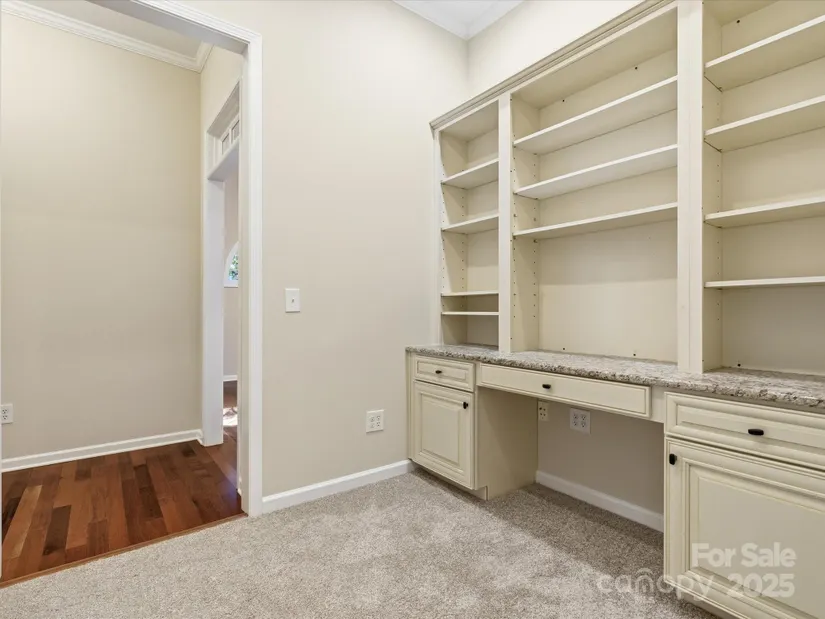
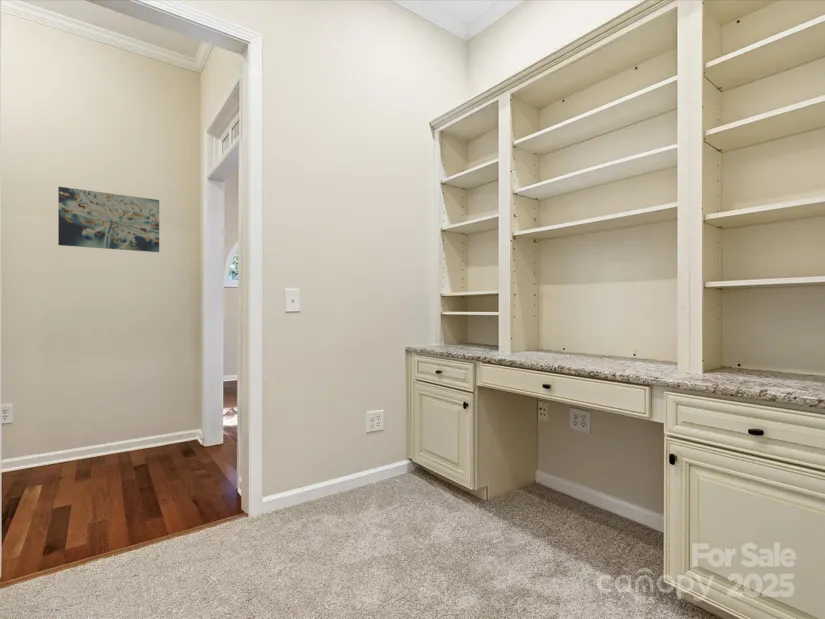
+ wall art [57,186,160,253]
